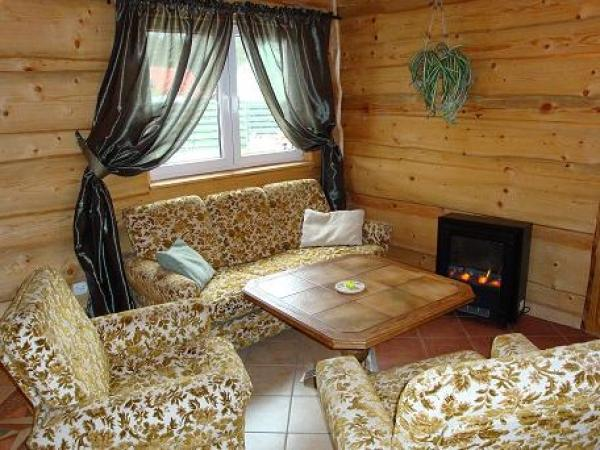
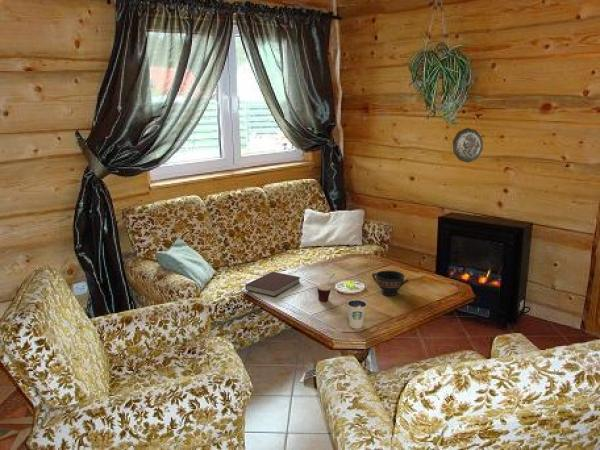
+ bowl [371,269,410,297]
+ decorative plate [452,127,484,163]
+ cup [316,273,336,302]
+ dixie cup [346,298,368,330]
+ notebook [244,271,301,298]
